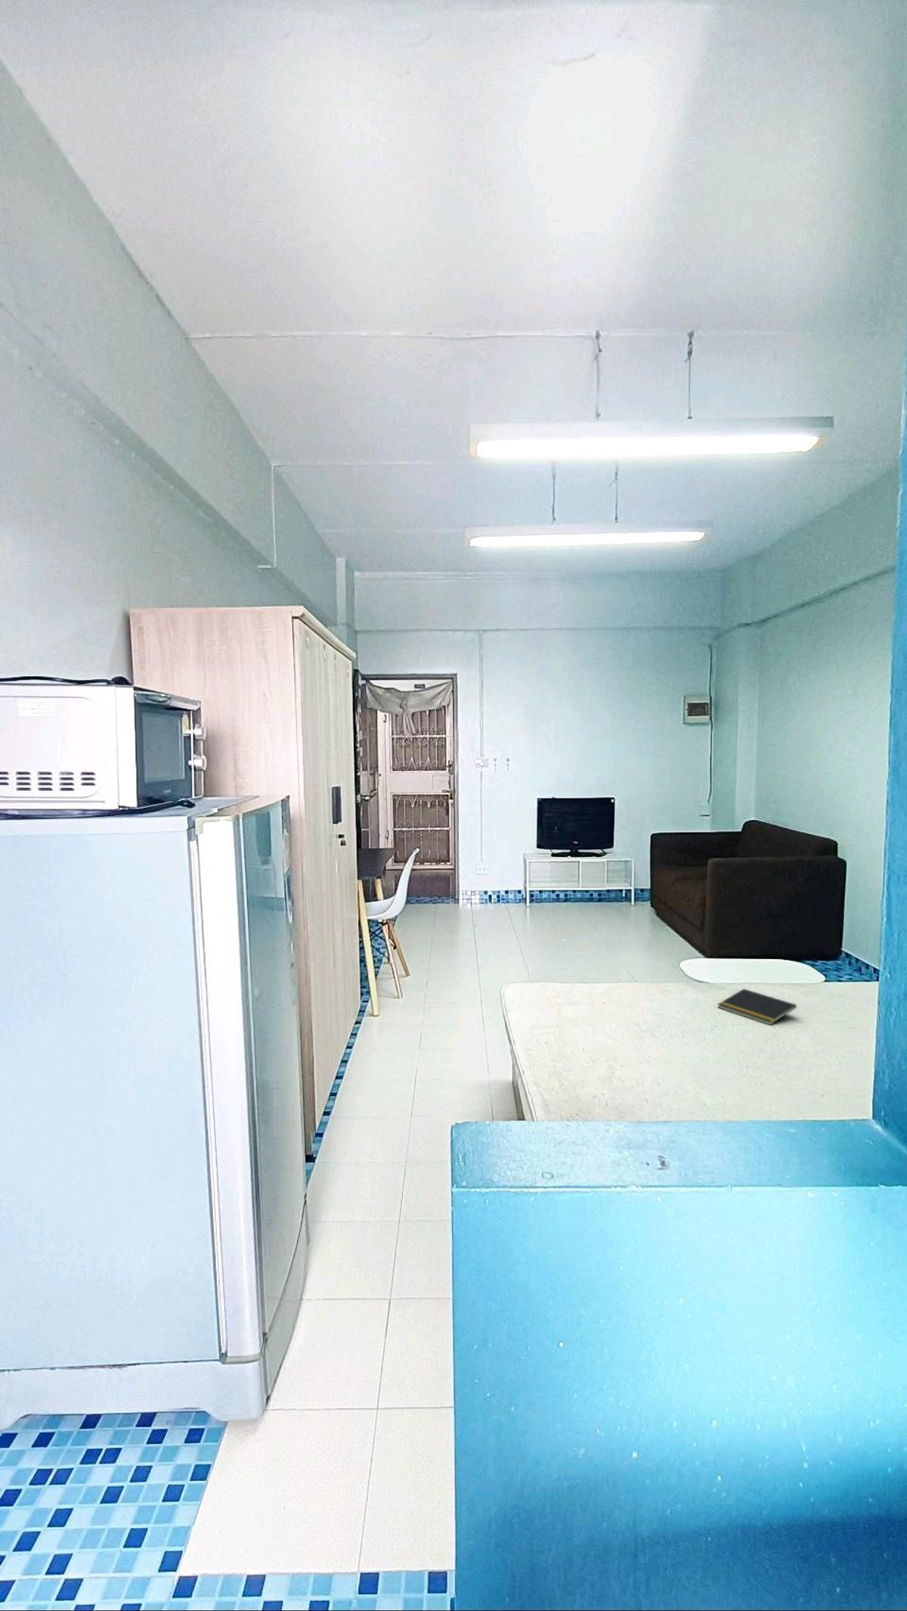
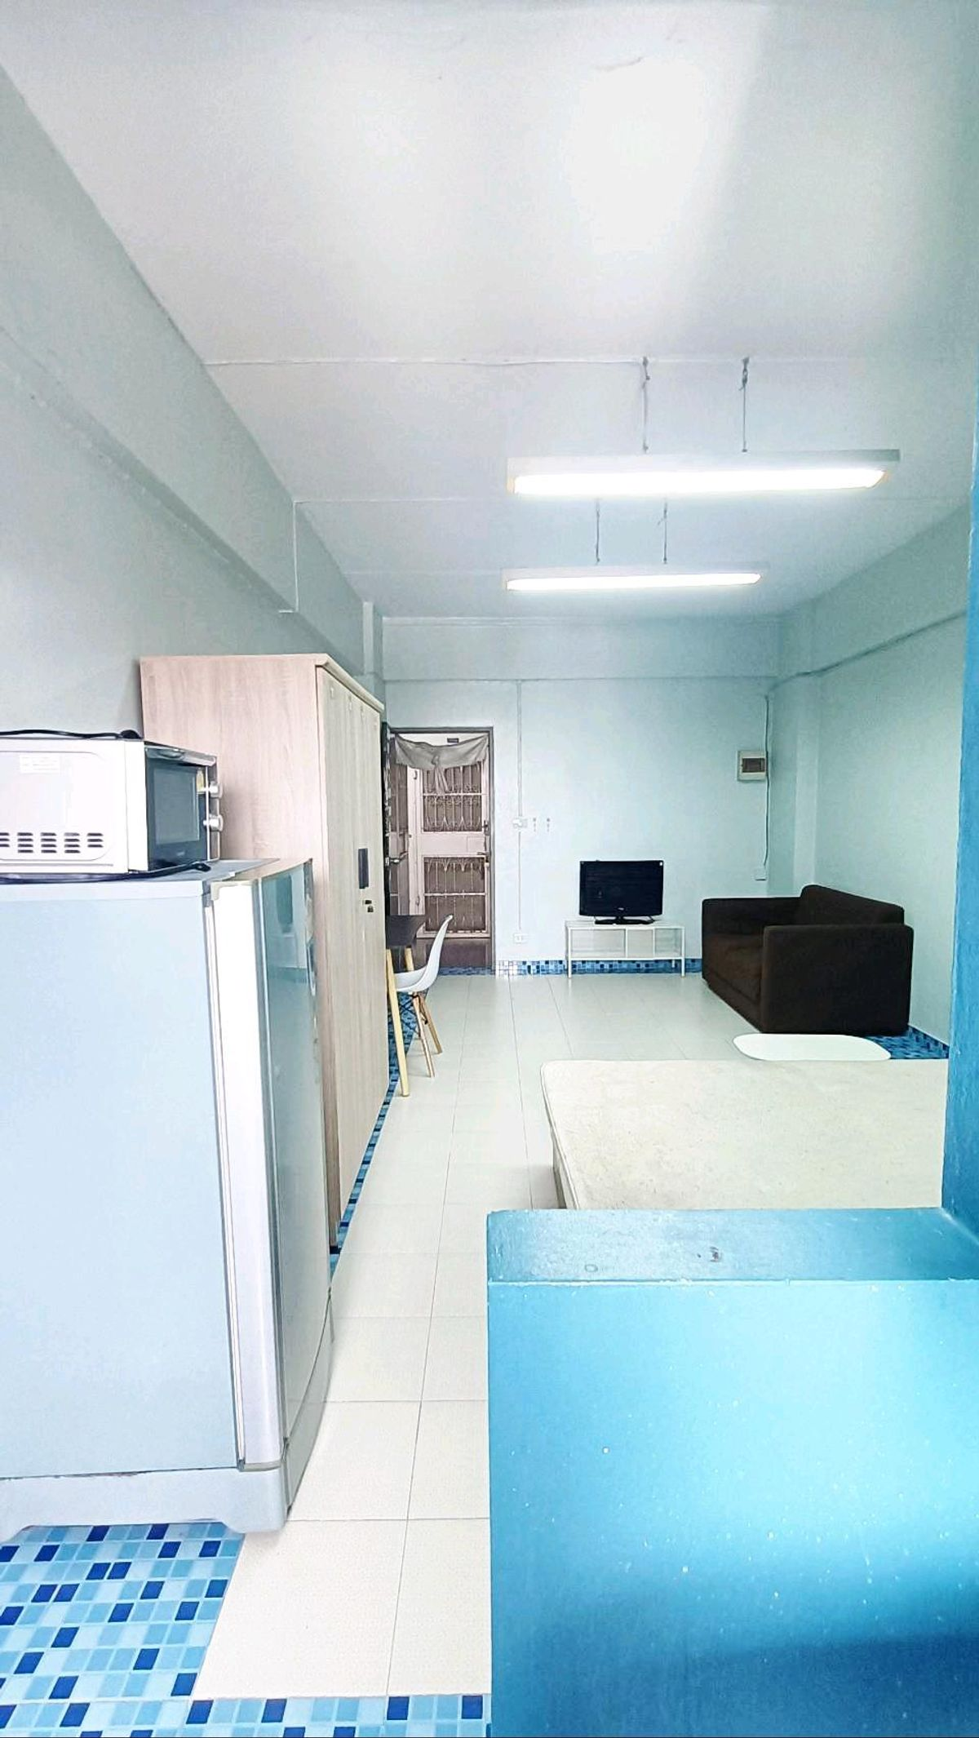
- notepad [717,988,797,1026]
